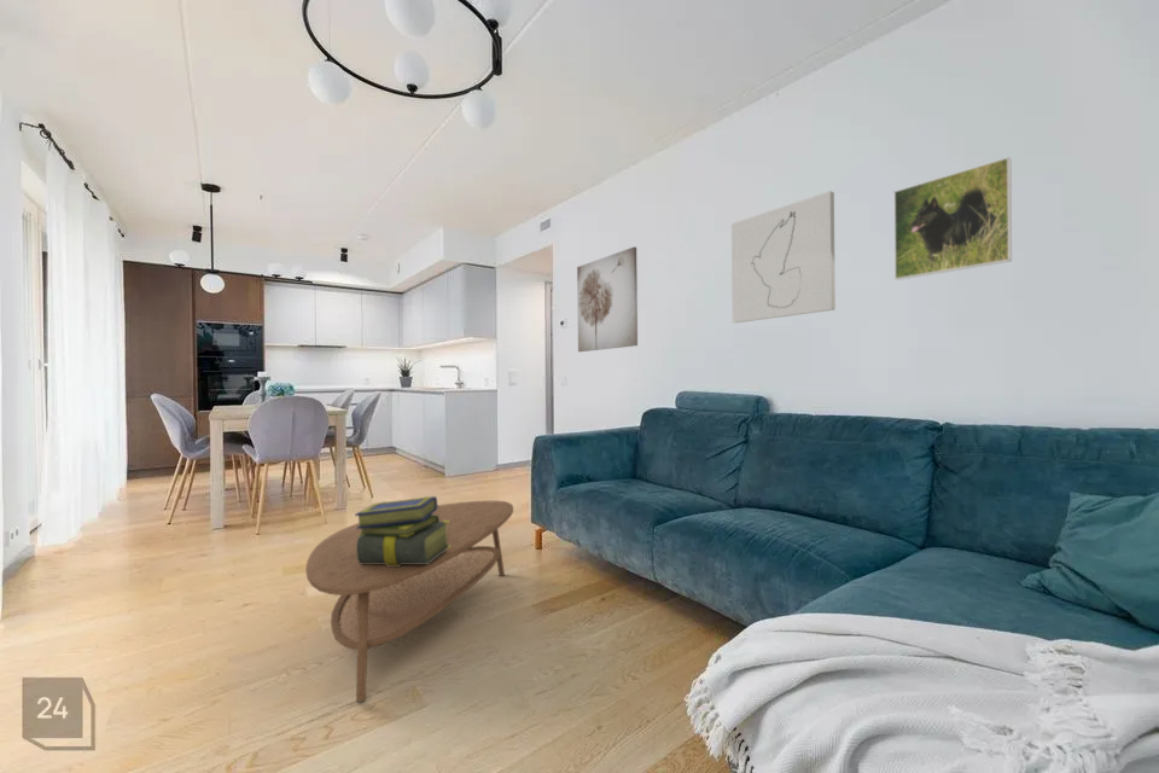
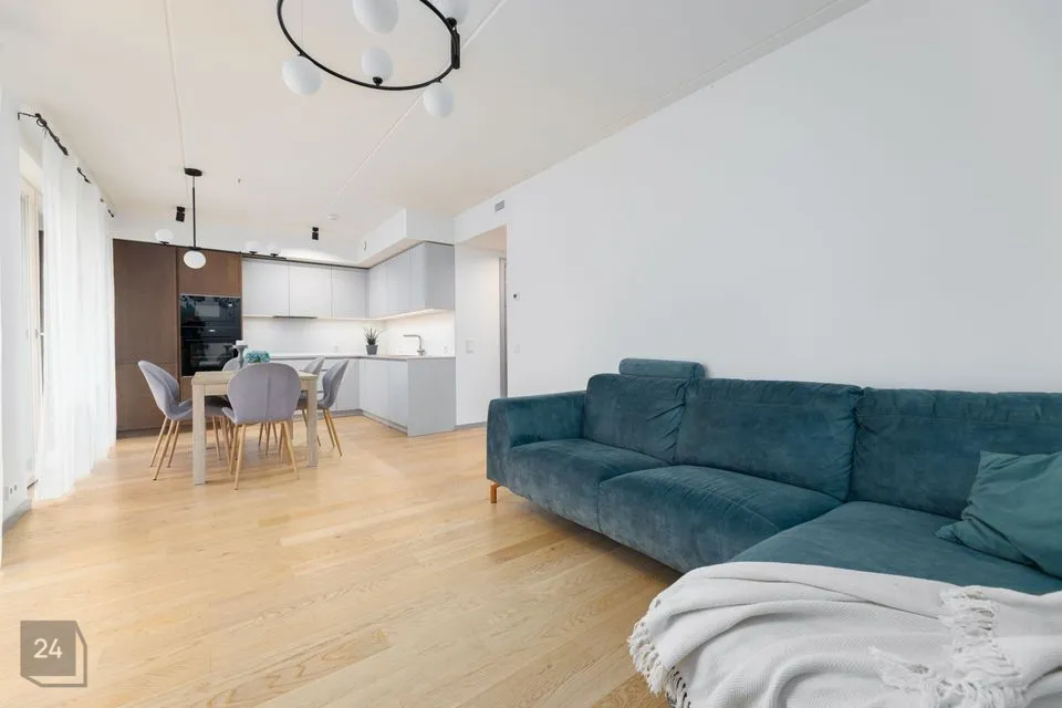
- wall art [730,190,837,324]
- coffee table [304,500,514,704]
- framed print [892,156,1013,281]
- stack of books [354,495,450,566]
- wall art [576,245,639,353]
